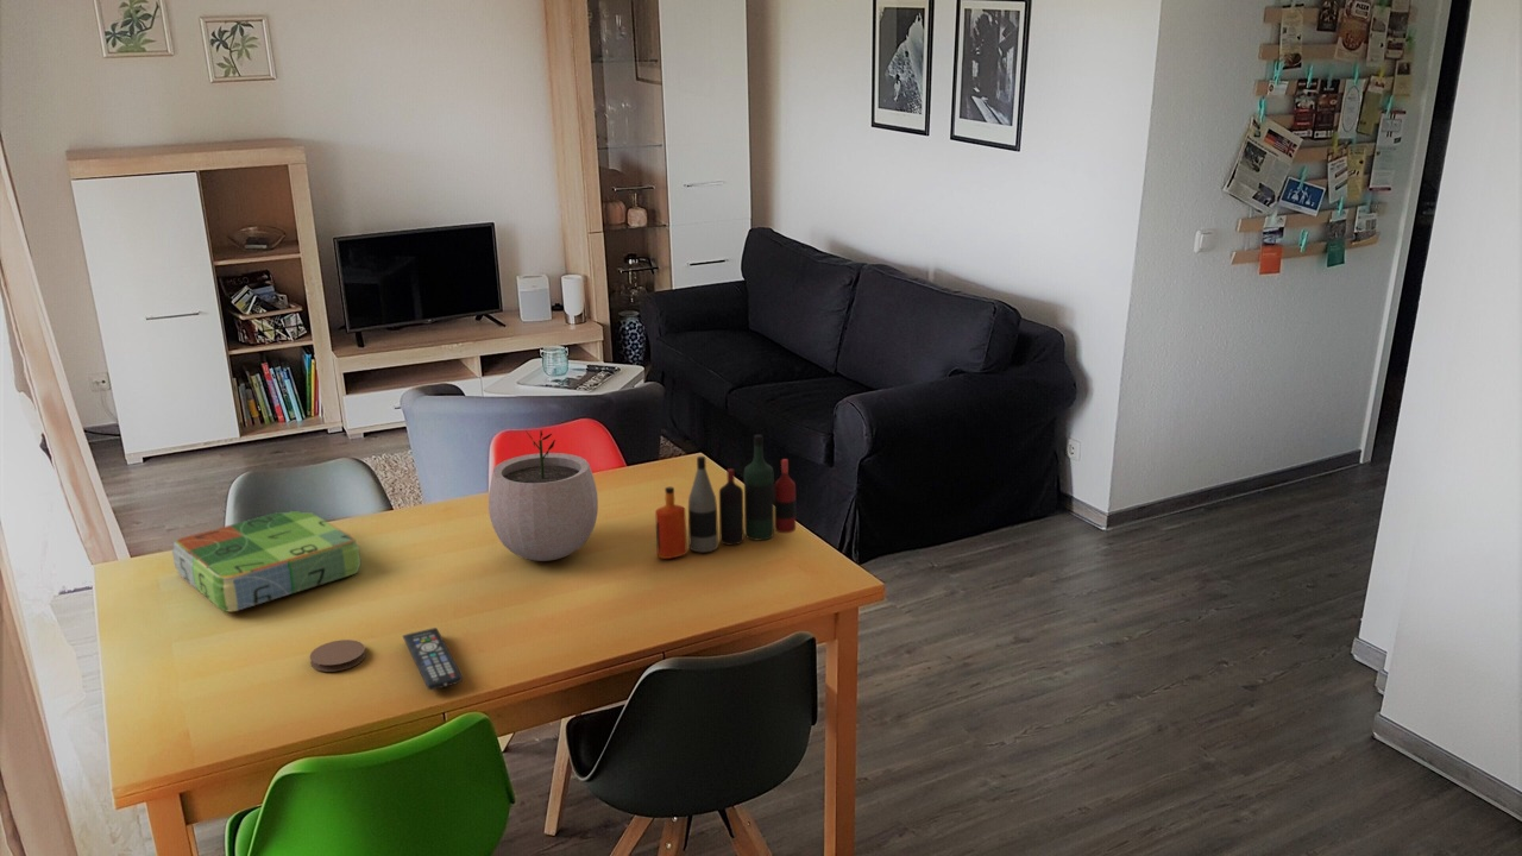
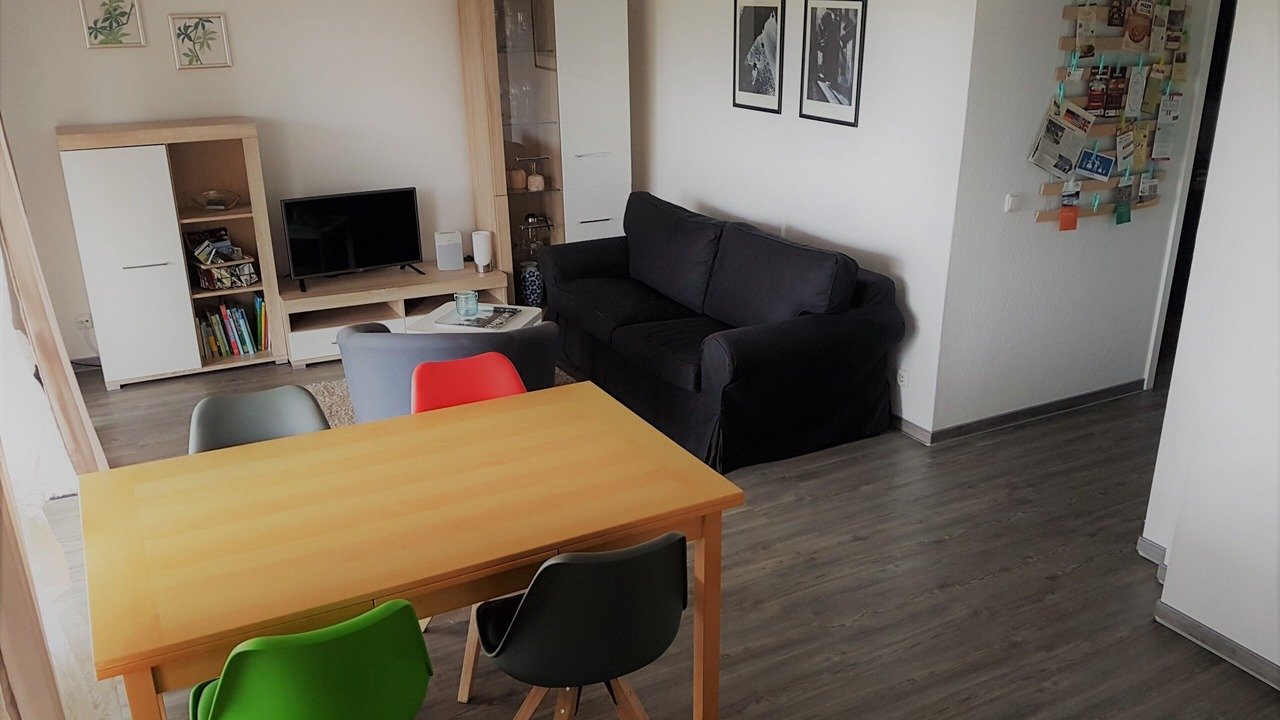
- plant pot [488,429,599,562]
- board game [171,510,361,612]
- bottle collection [654,434,797,560]
- coaster [309,638,366,673]
- remote control [402,627,464,691]
